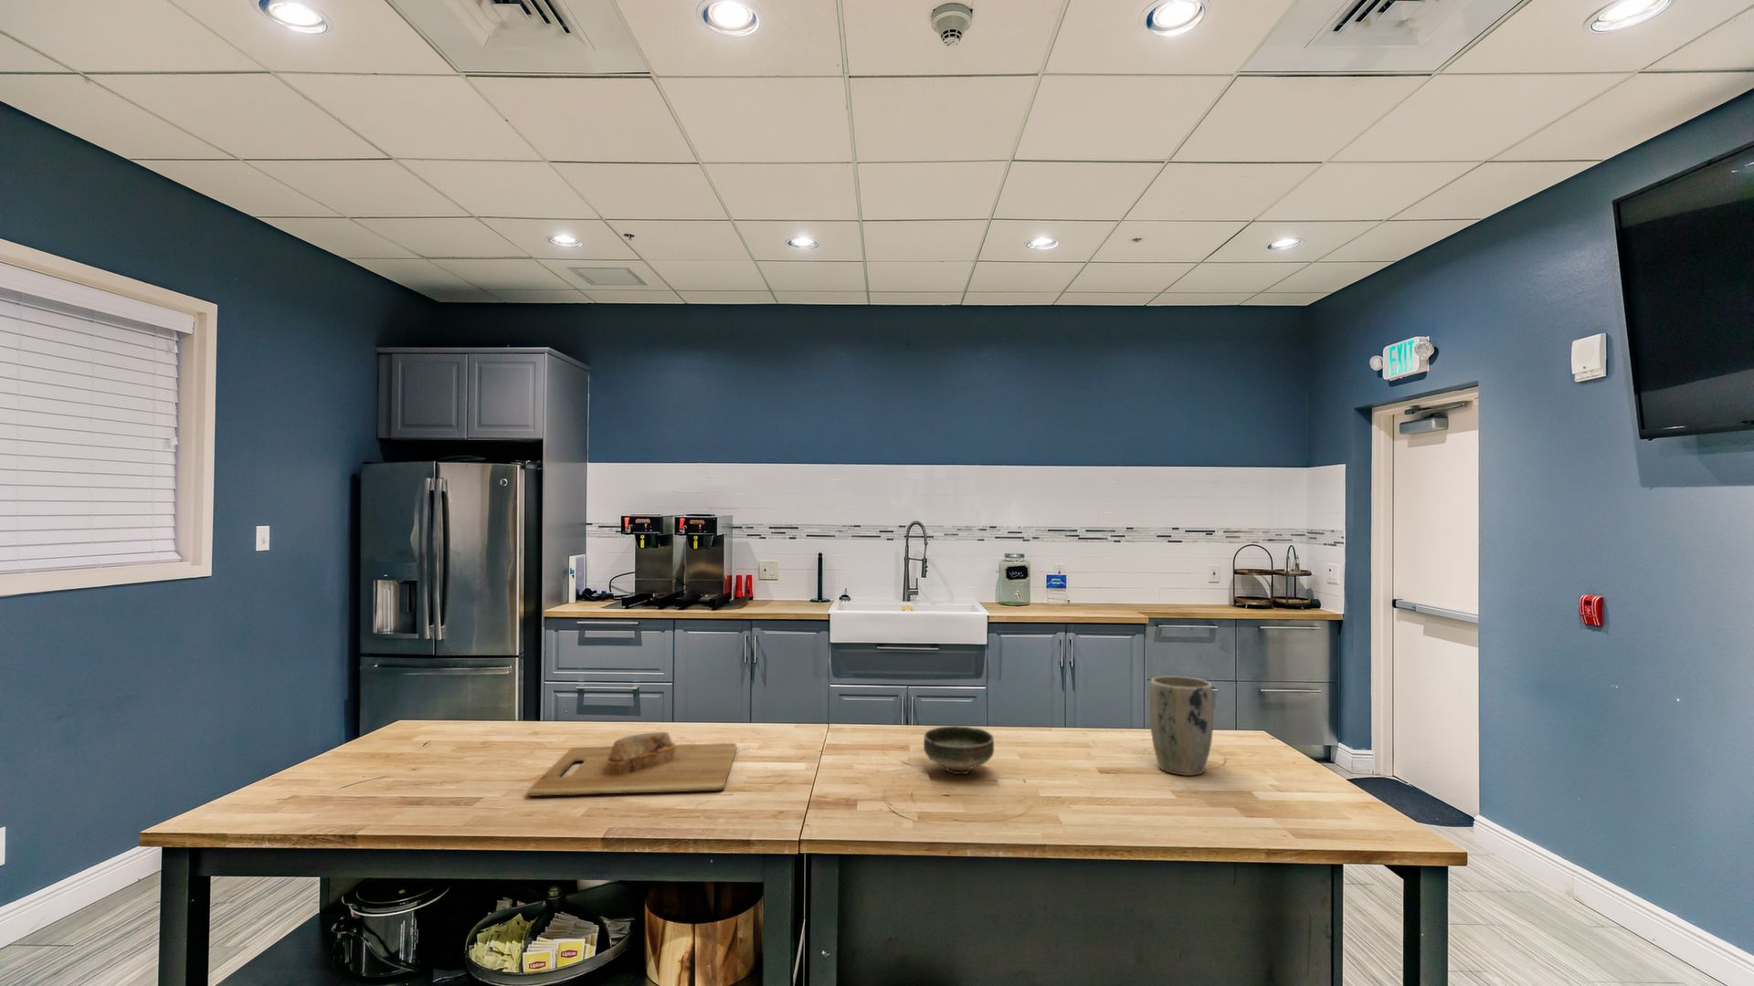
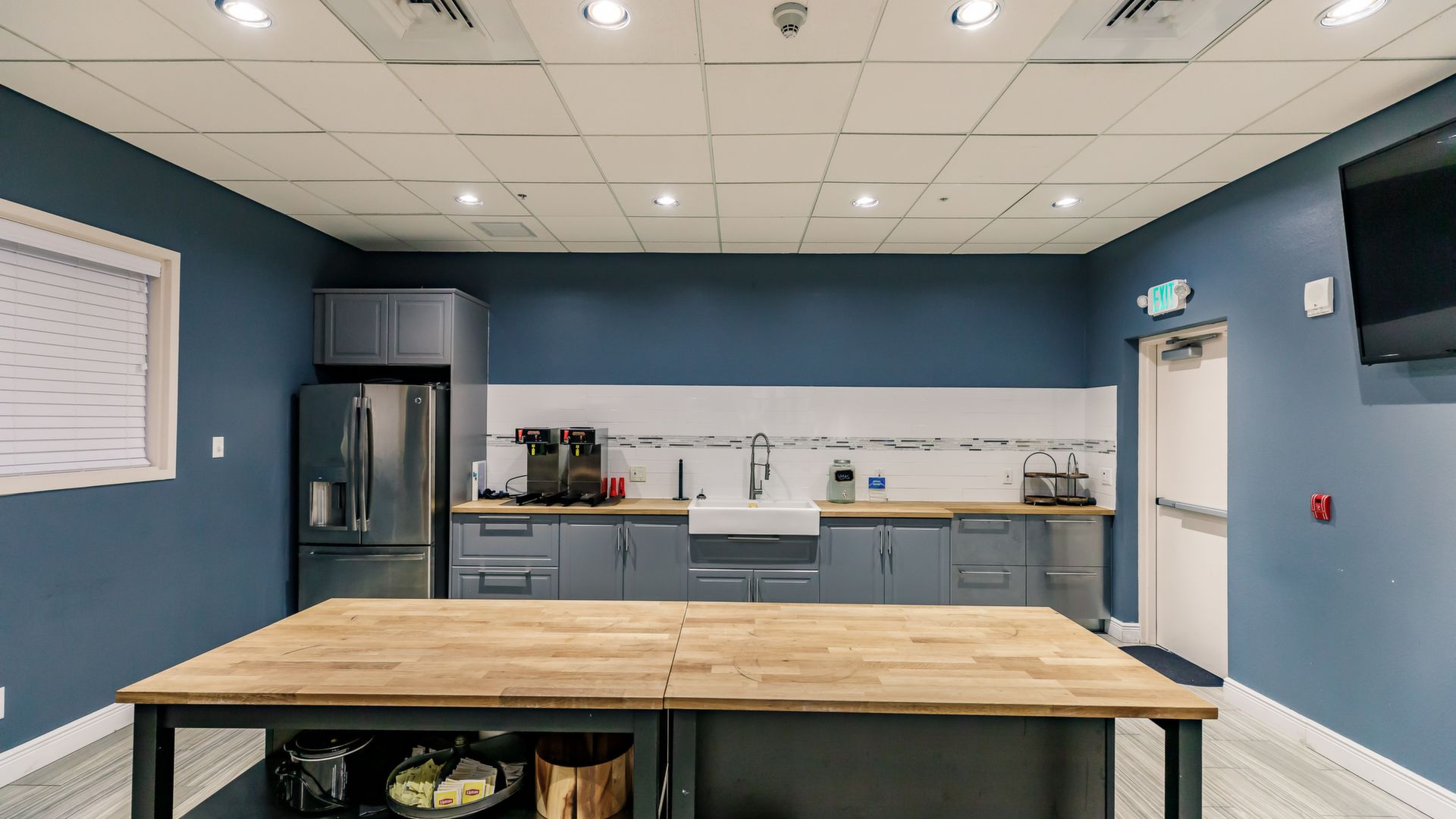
- bowl [923,725,995,775]
- cutting board [528,731,738,797]
- plant pot [1149,675,1214,777]
